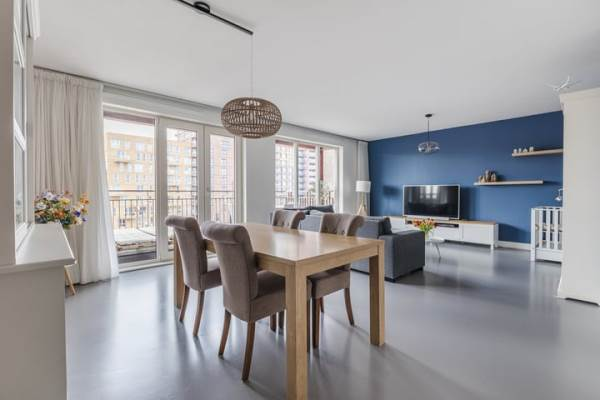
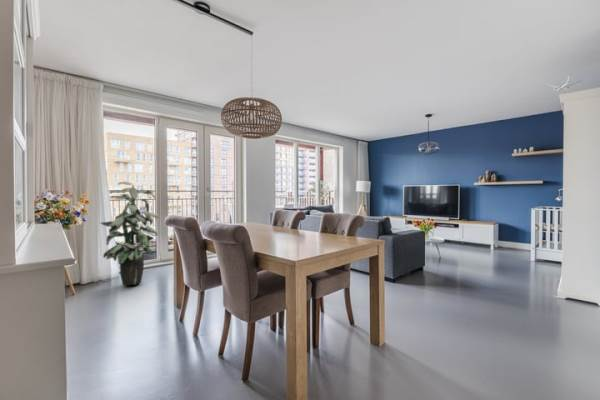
+ indoor plant [99,181,159,287]
